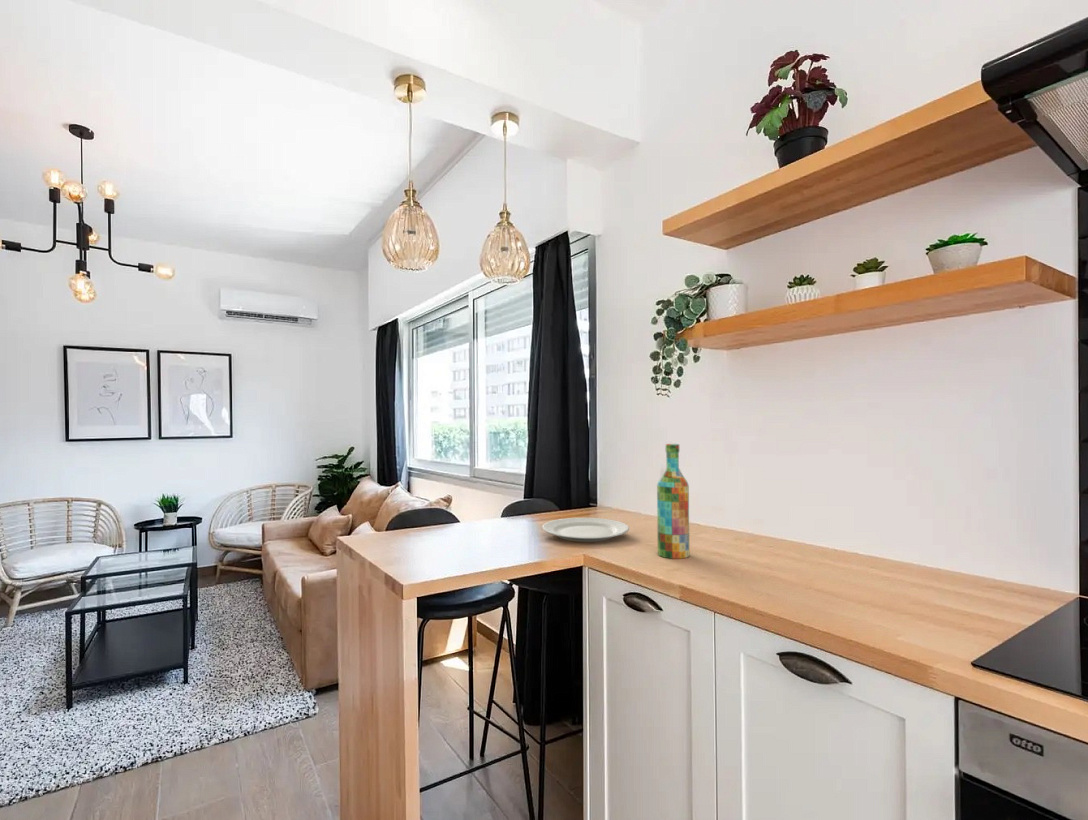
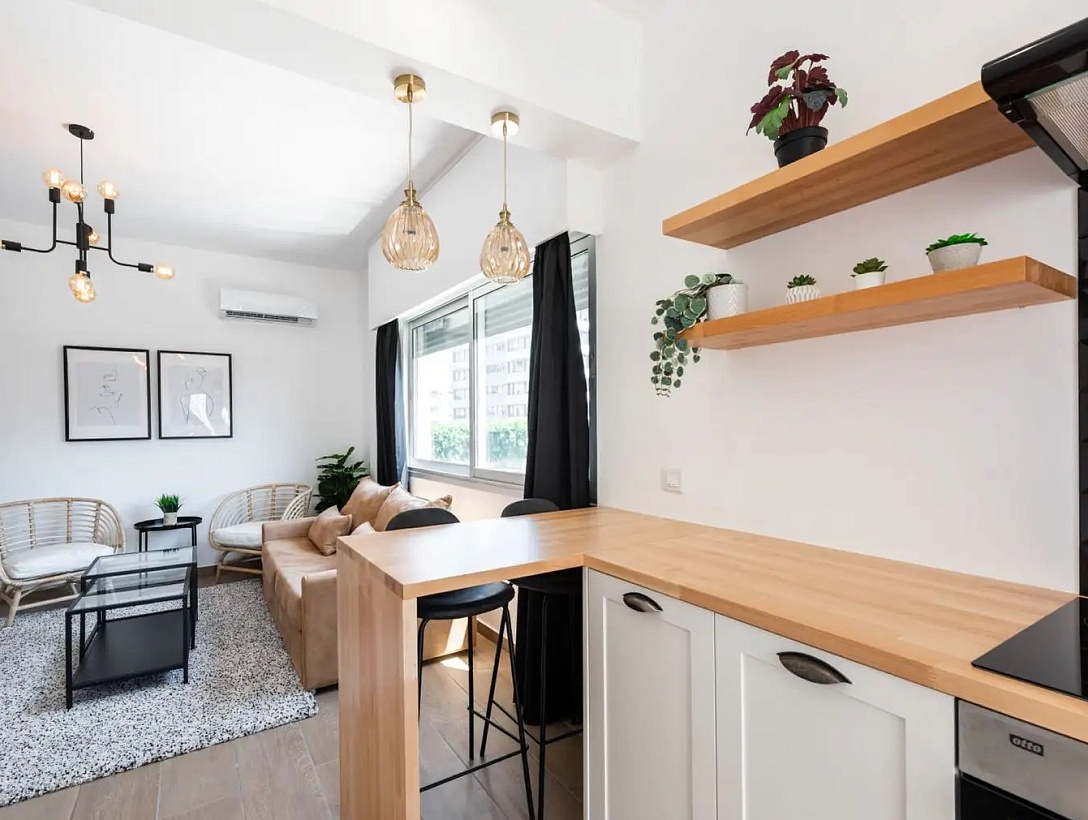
- chinaware [541,517,630,543]
- wine bottle [656,443,690,560]
